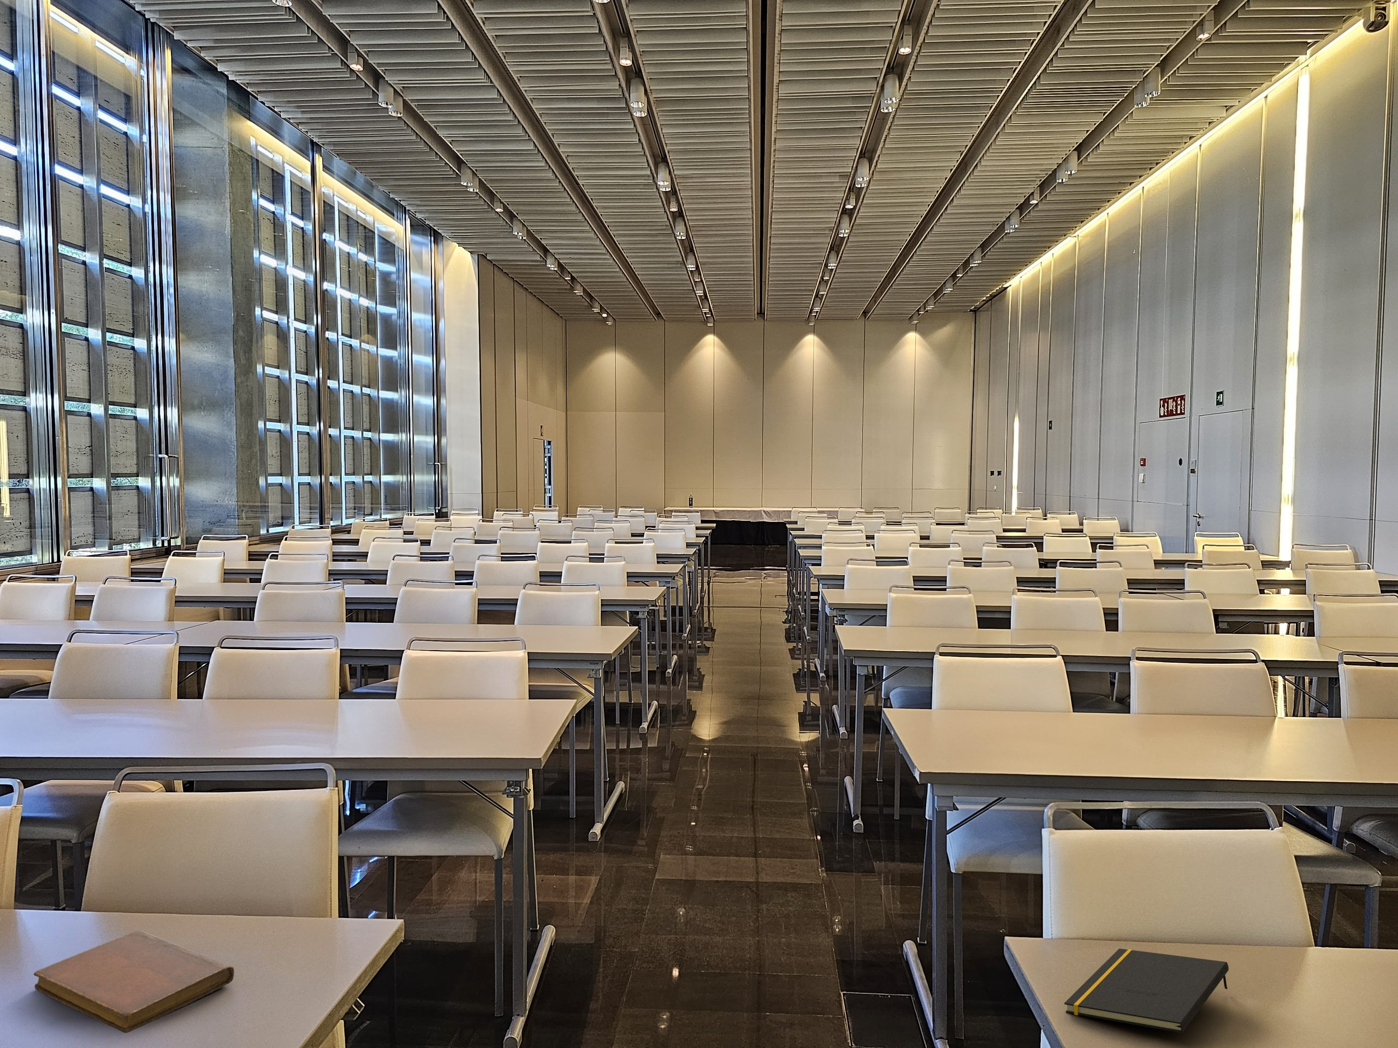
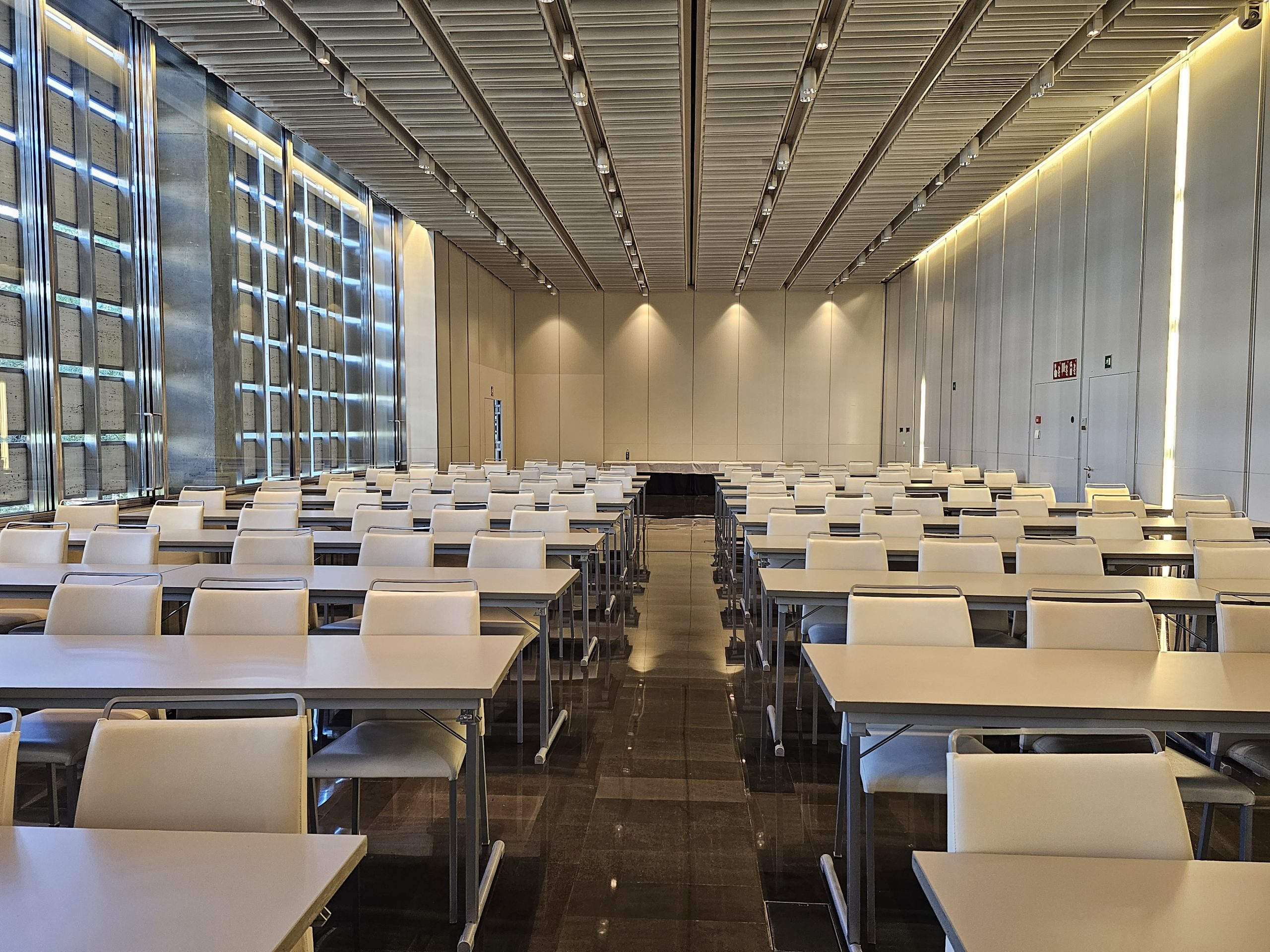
- notepad [1063,948,1230,1034]
- notebook [33,930,234,1034]
